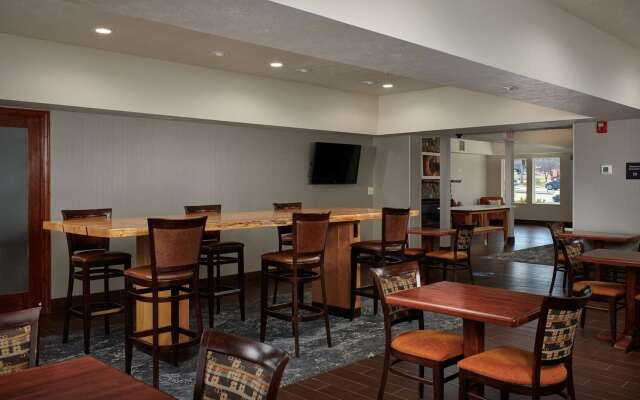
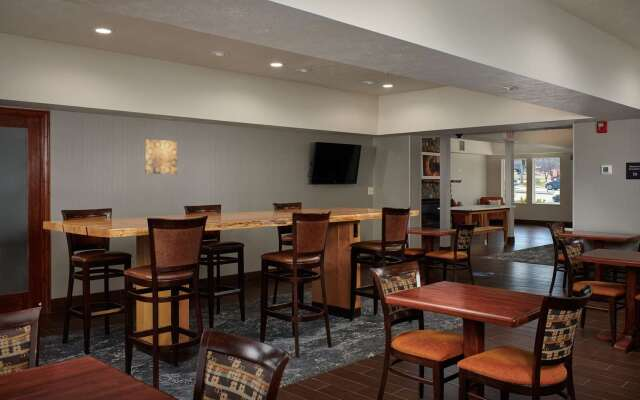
+ wall art [144,138,178,175]
